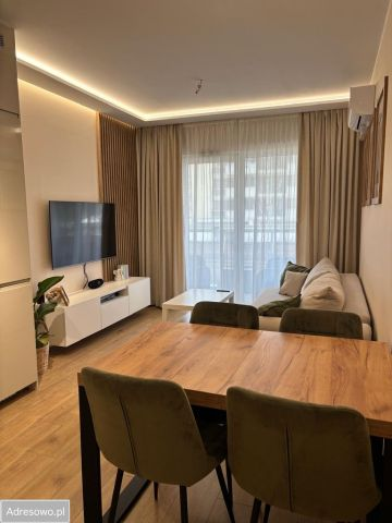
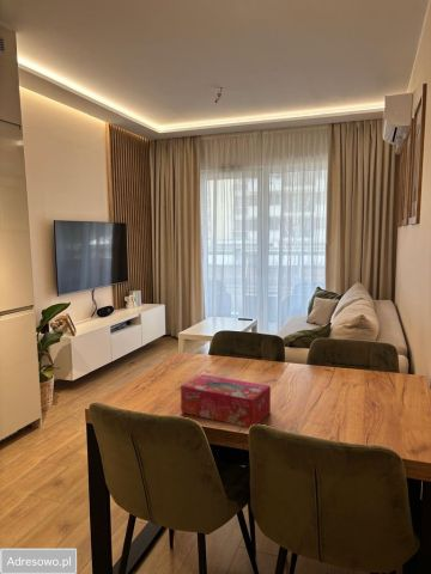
+ tissue box [180,373,272,429]
